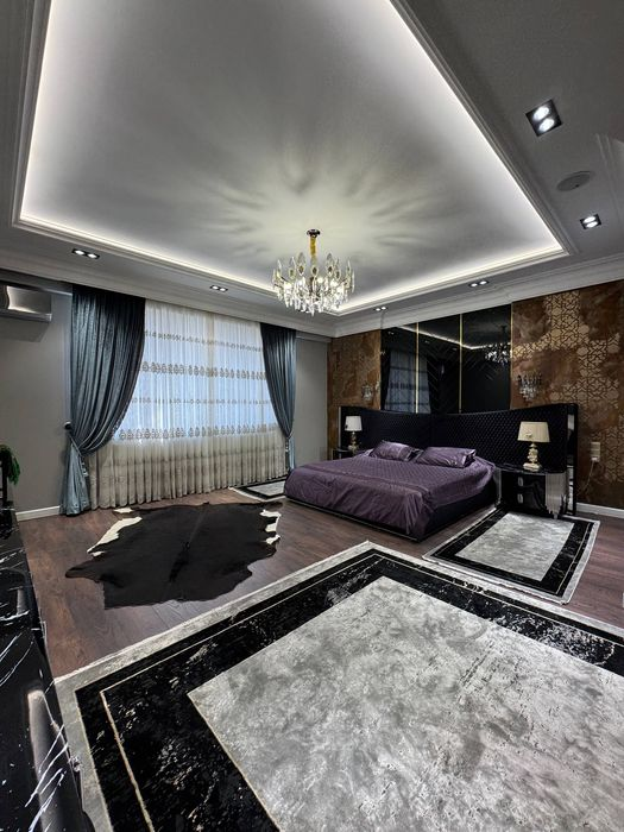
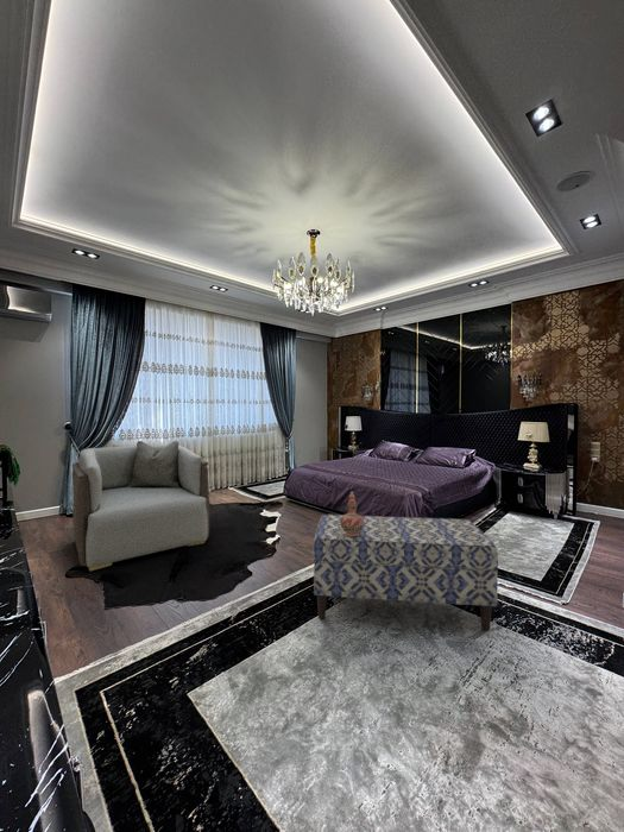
+ decorative vase [341,491,364,536]
+ armchair [71,440,210,572]
+ bench [313,513,499,631]
